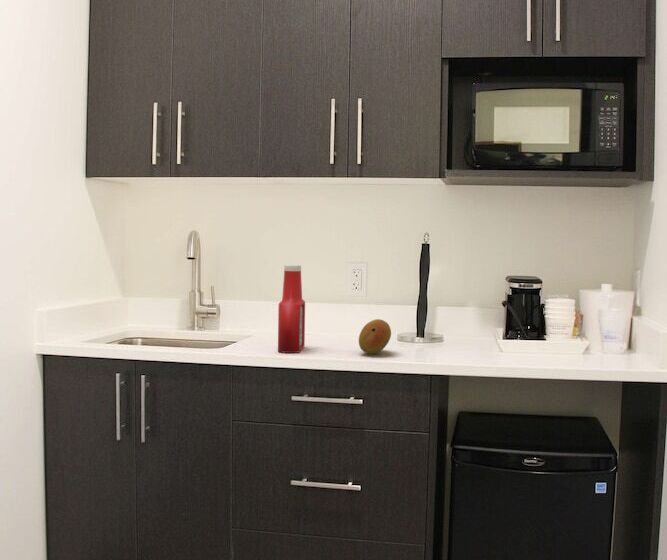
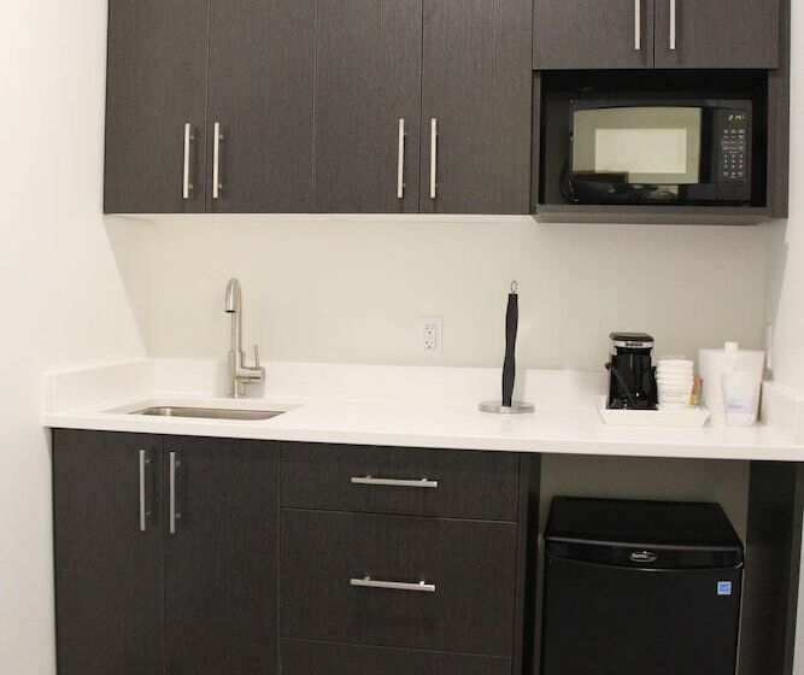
- fruit [358,318,392,355]
- soap bottle [277,264,306,354]
